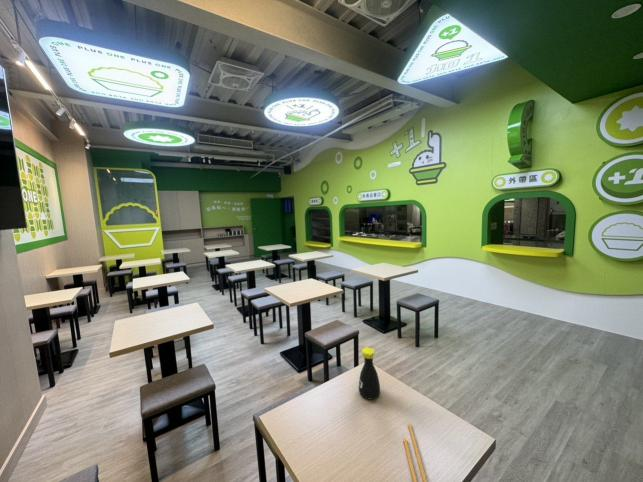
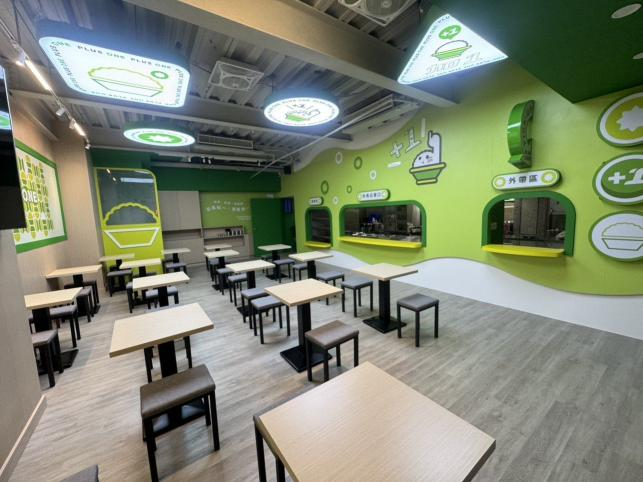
- bottle [358,346,381,400]
- chopsticks [402,422,428,482]
